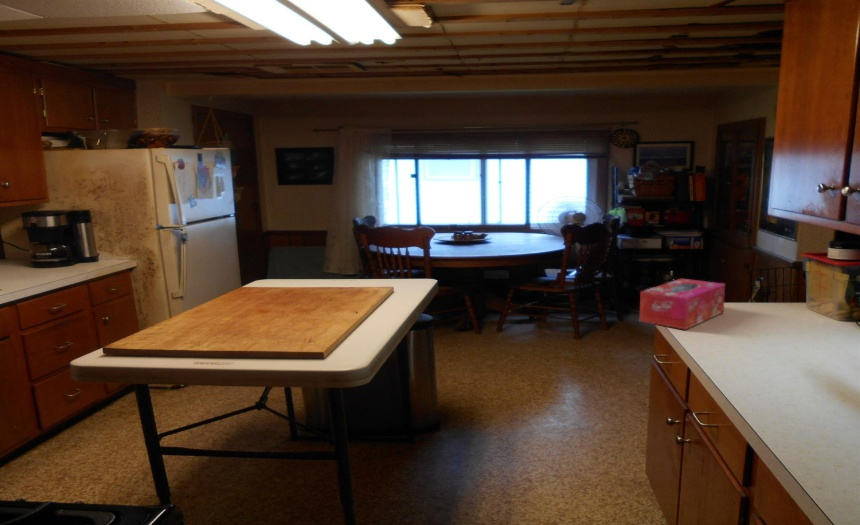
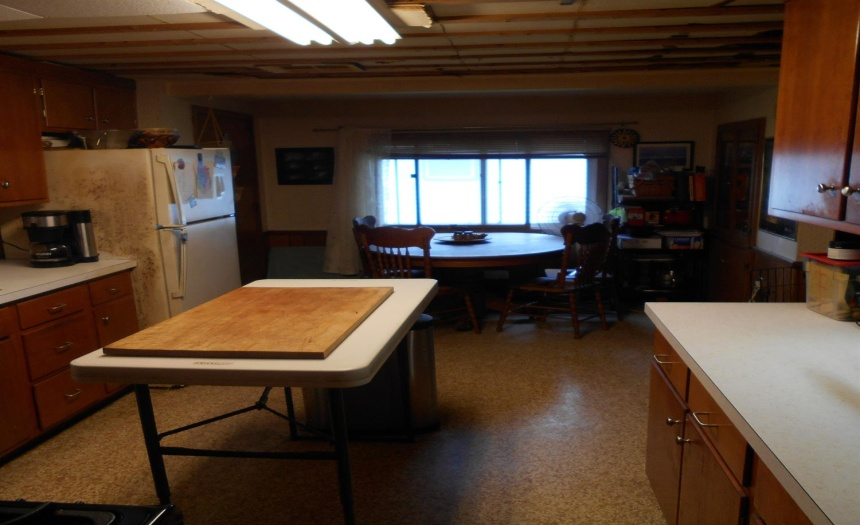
- tissue box [639,278,726,331]
